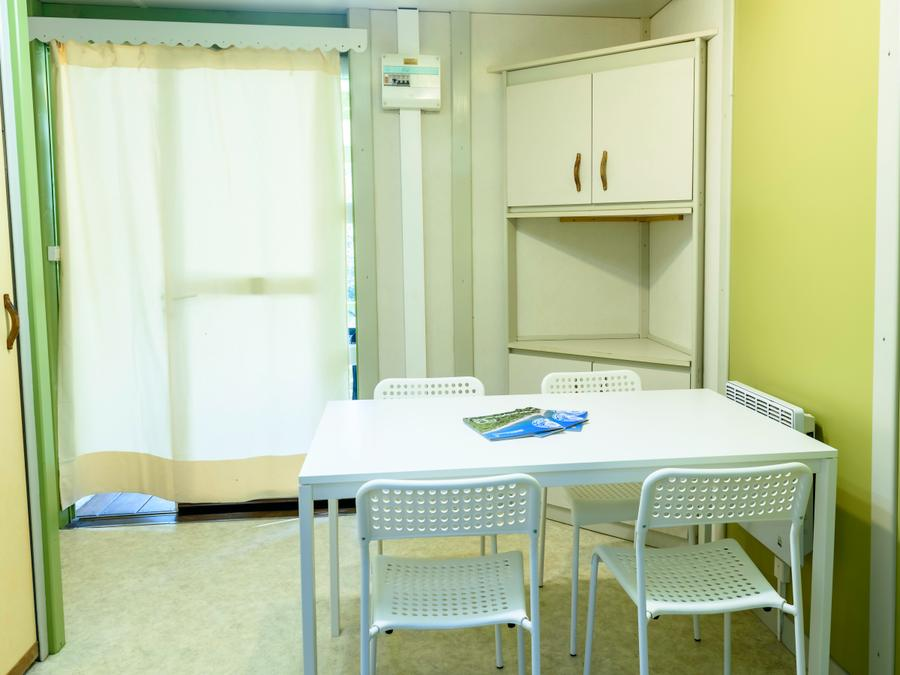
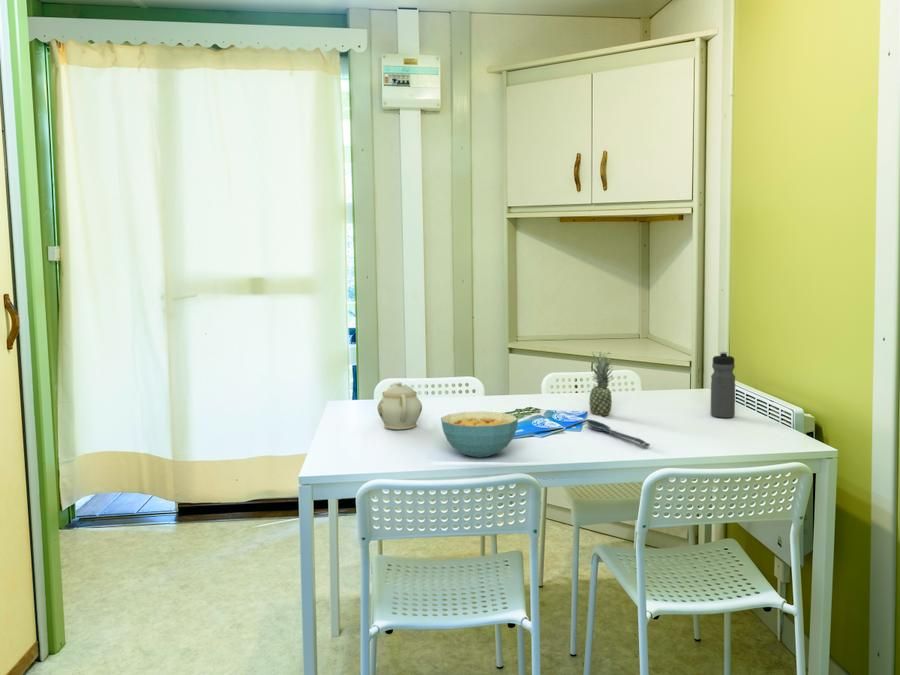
+ cereal bowl [440,410,519,459]
+ teapot [377,381,423,430]
+ spoon [585,419,651,448]
+ fruit [588,350,614,417]
+ water bottle [710,351,736,419]
